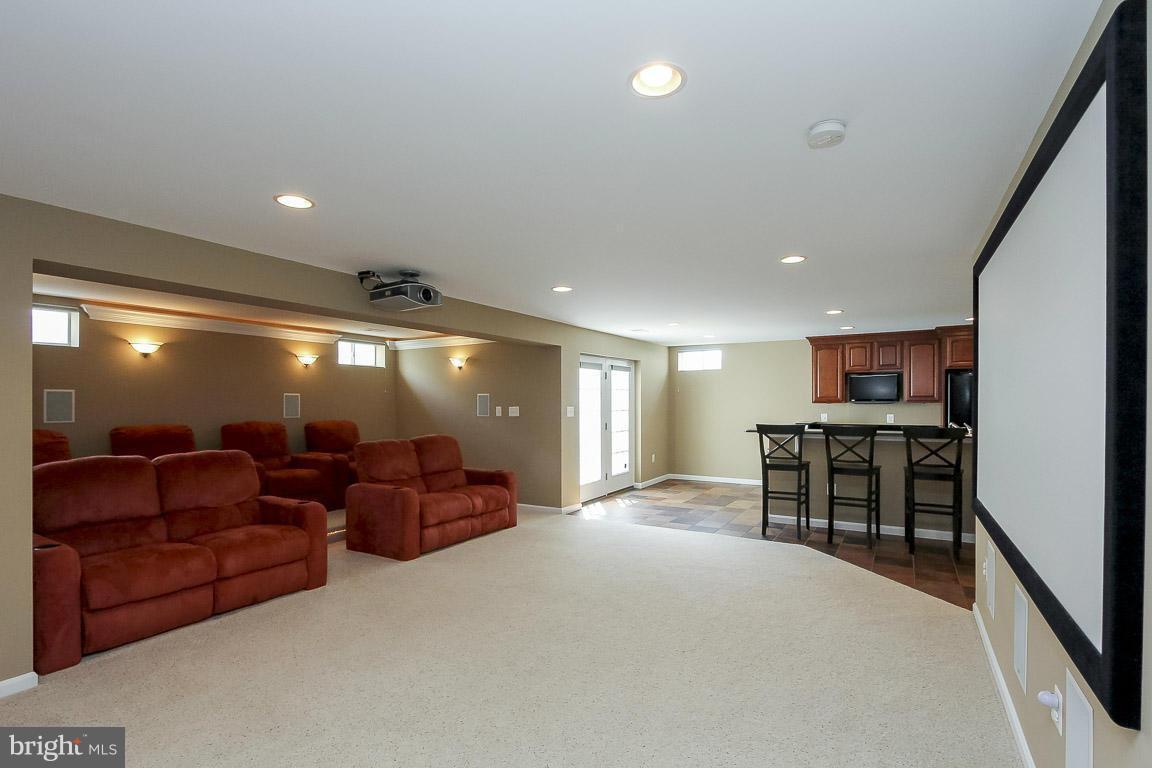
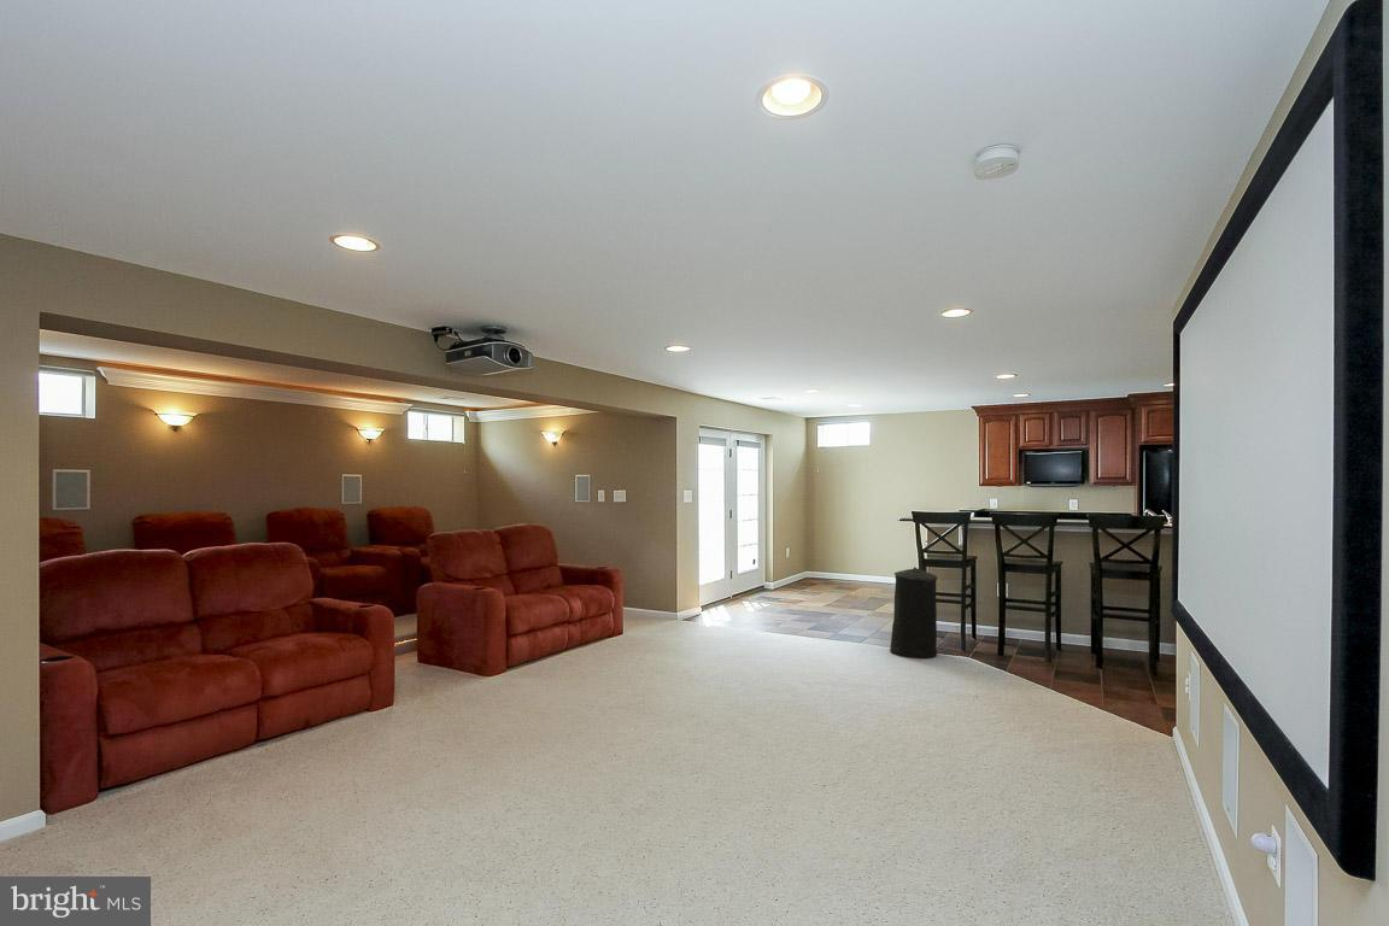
+ trash can [889,565,938,660]
